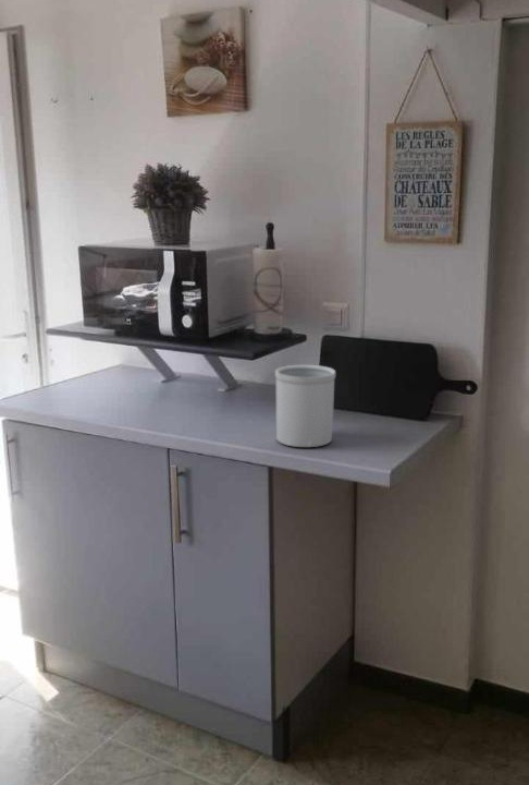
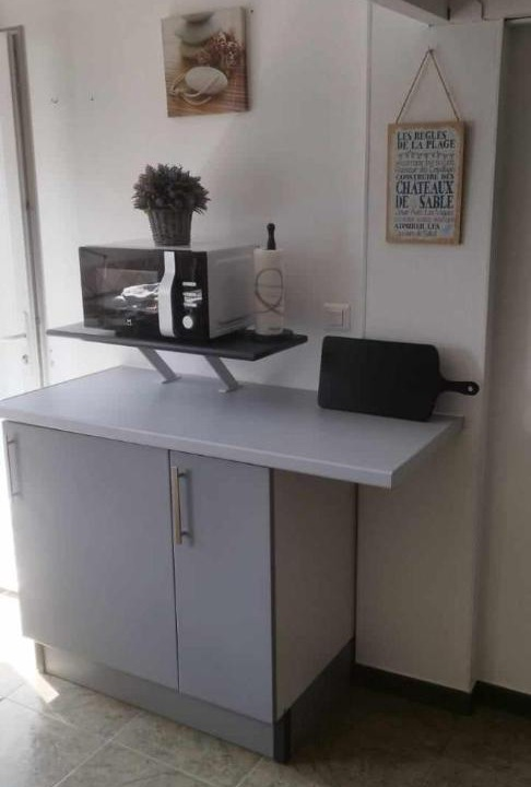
- utensil holder [274,364,336,448]
